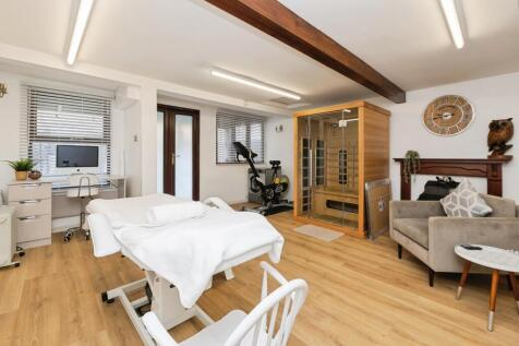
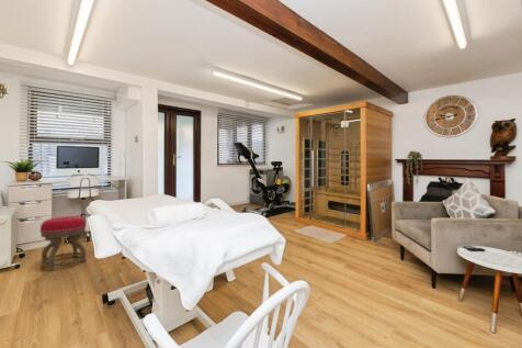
+ stool [38,215,88,271]
